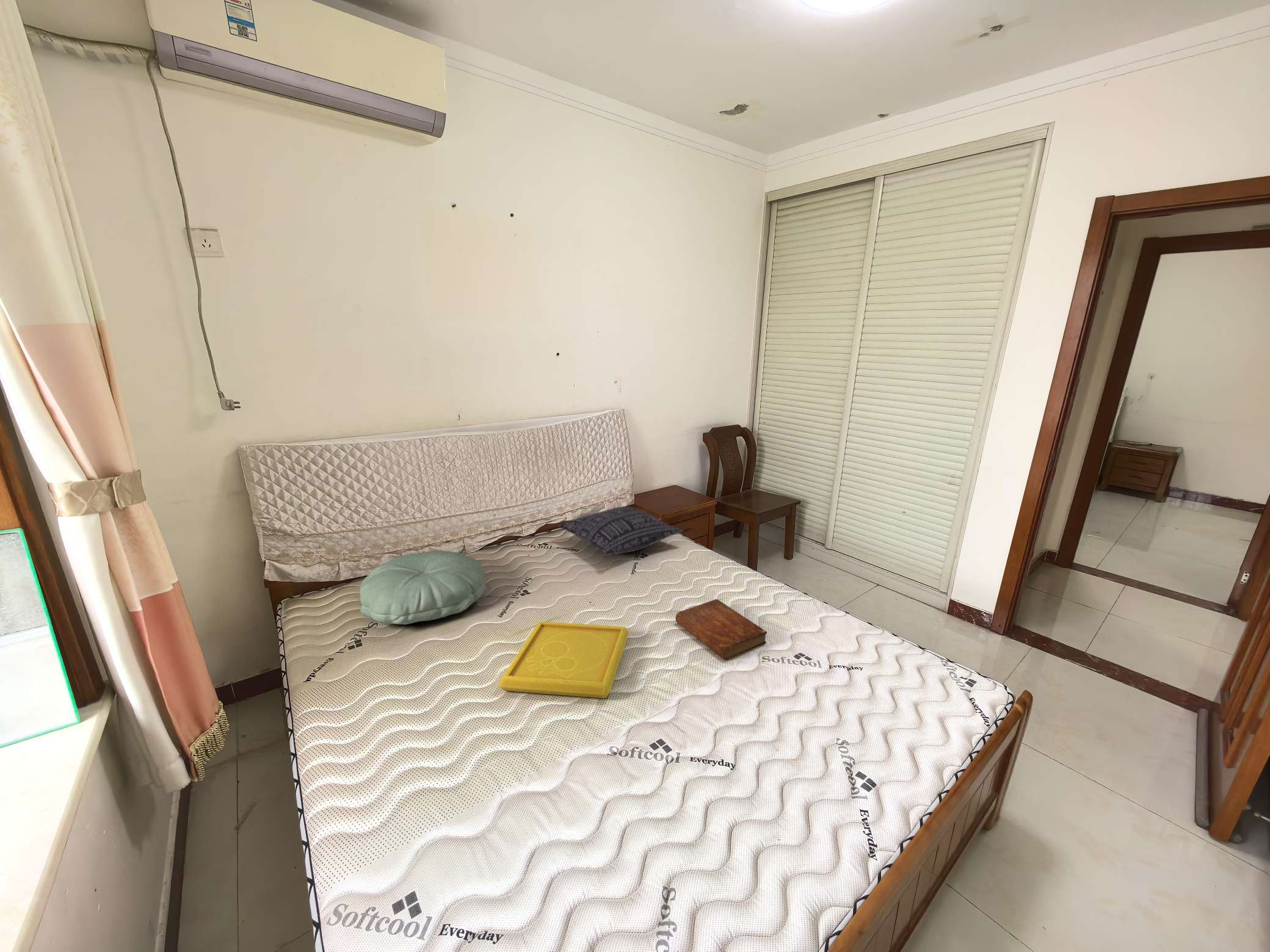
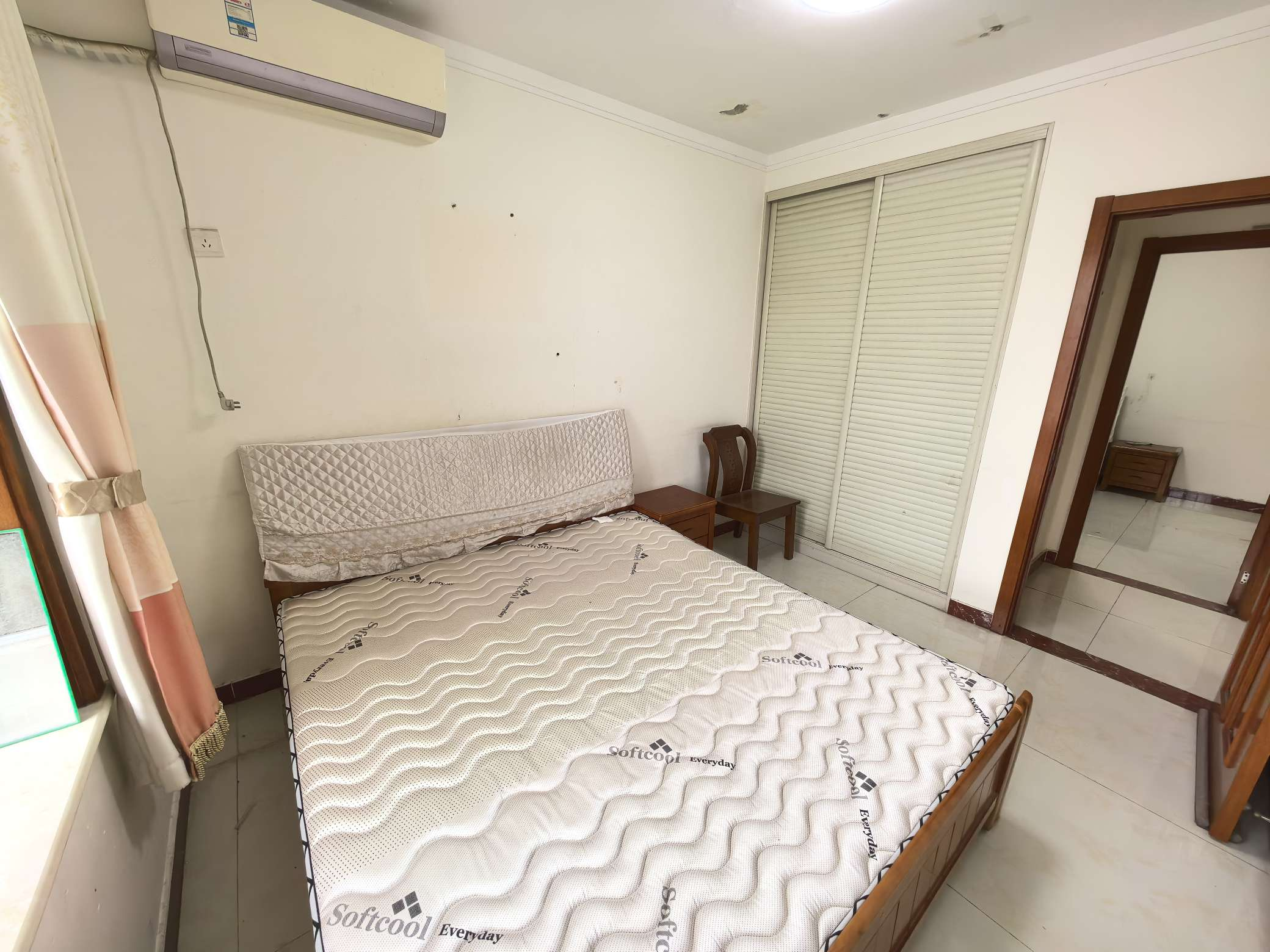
- bible [675,599,767,661]
- serving tray [498,621,630,699]
- pillow [360,550,487,625]
- pillow [557,506,685,557]
